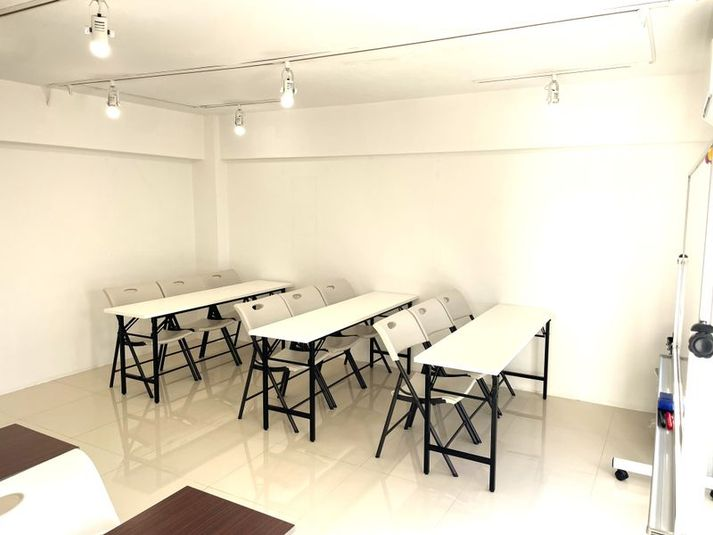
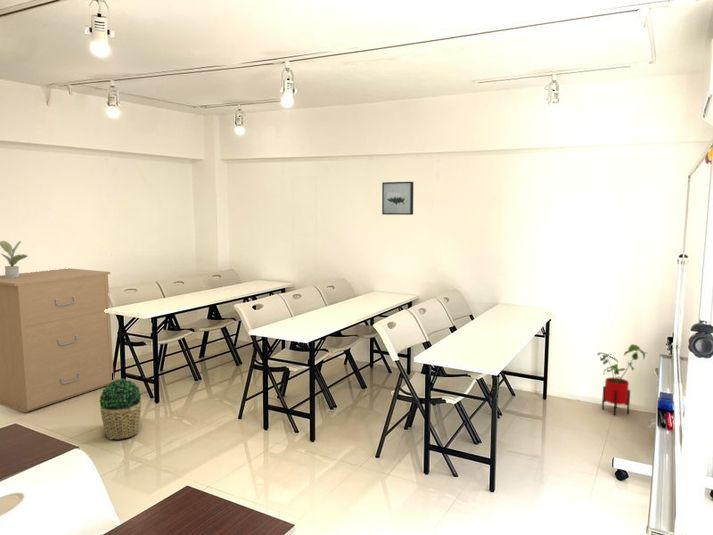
+ filing cabinet [0,267,115,413]
+ potted plant [98,378,143,441]
+ wall art [381,181,414,216]
+ house plant [597,343,648,416]
+ potted plant [0,240,28,278]
